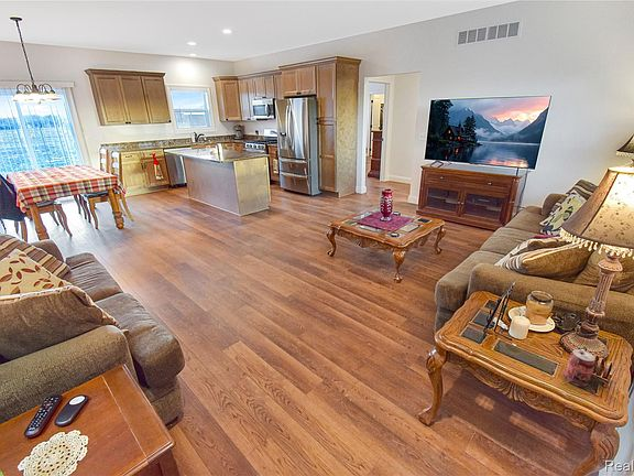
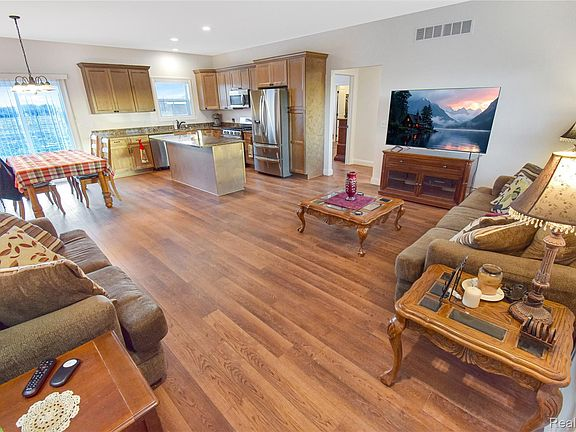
- beverage can [564,348,597,387]
